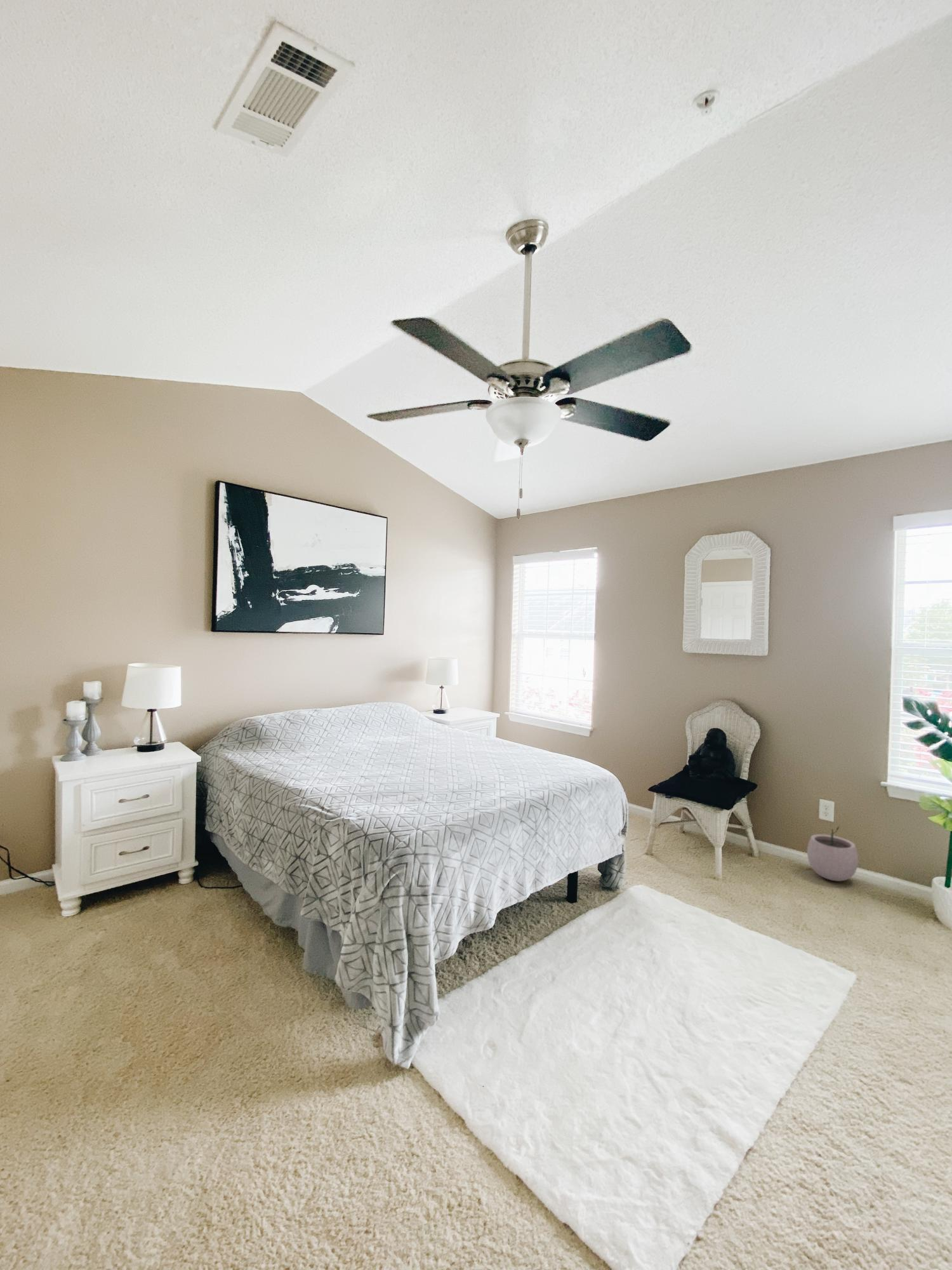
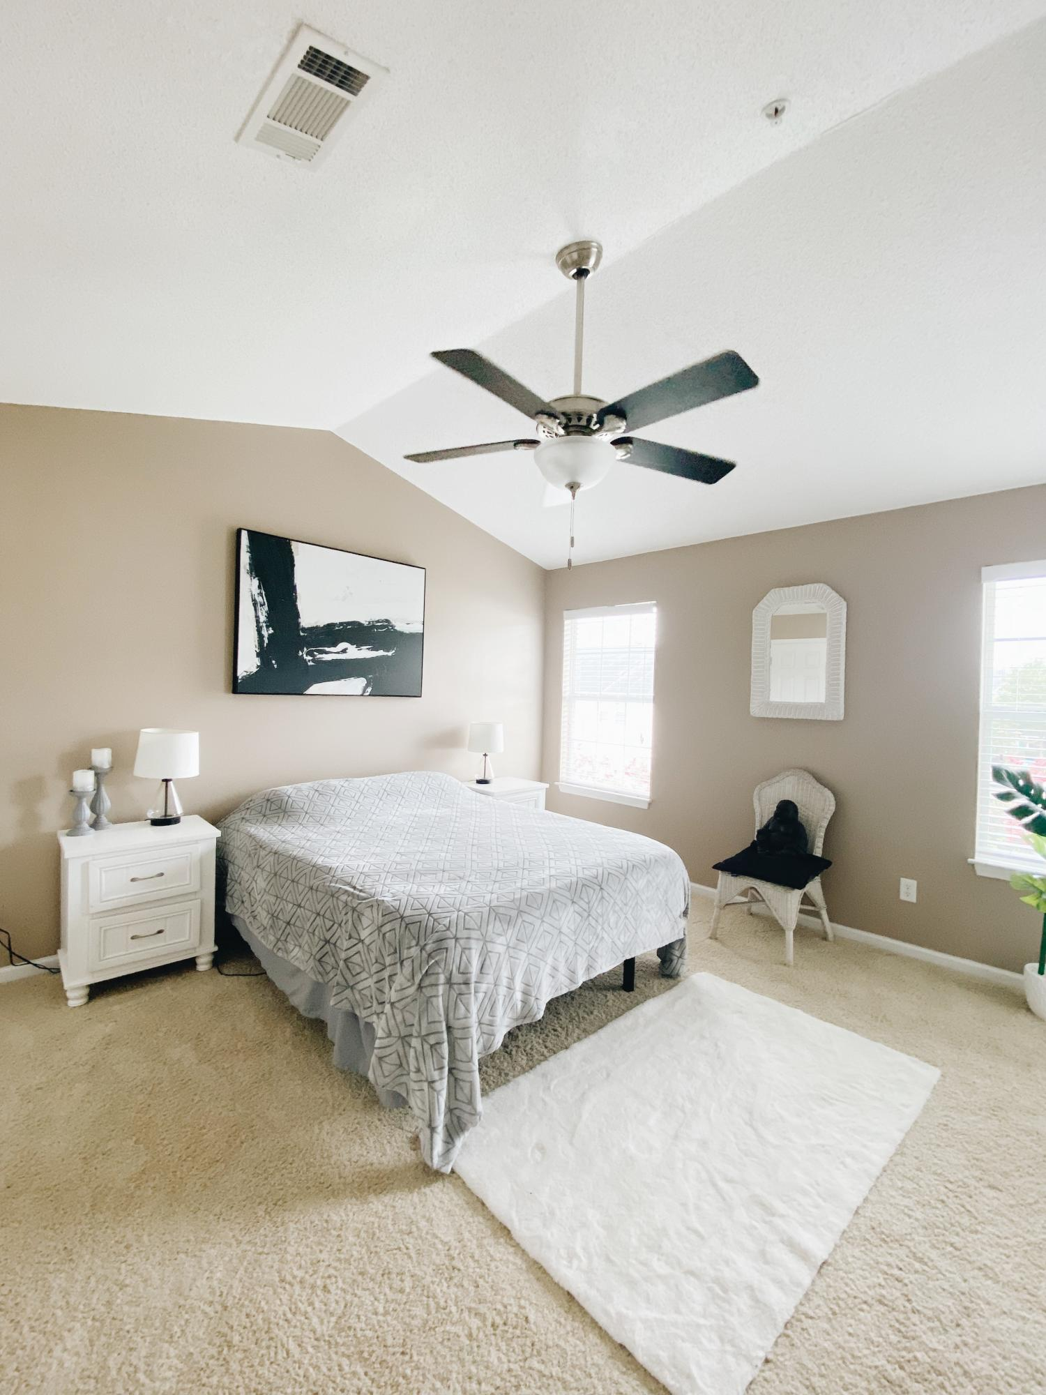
- plant pot [807,825,859,882]
